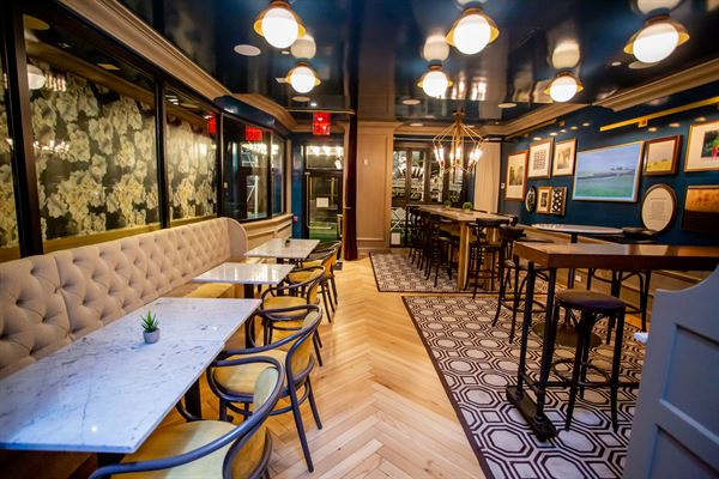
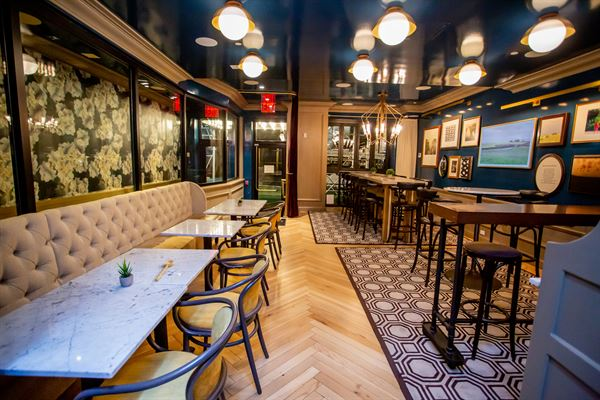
+ spoon [155,259,175,282]
